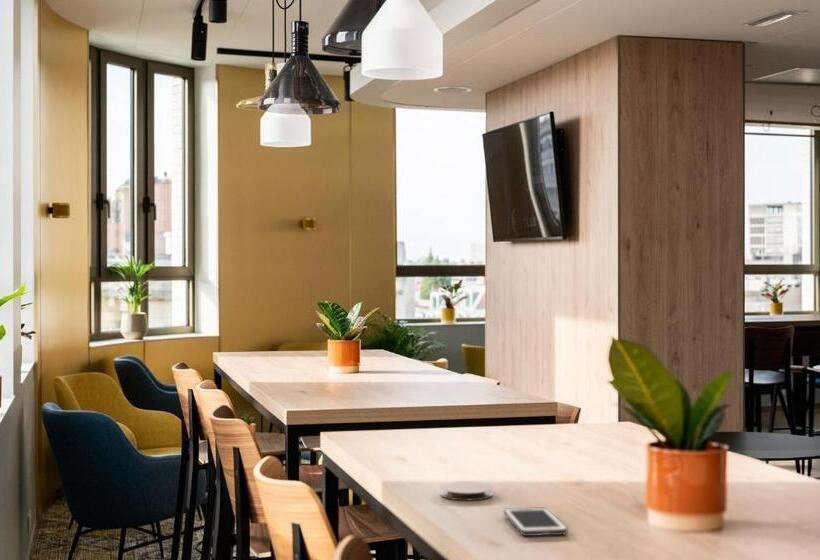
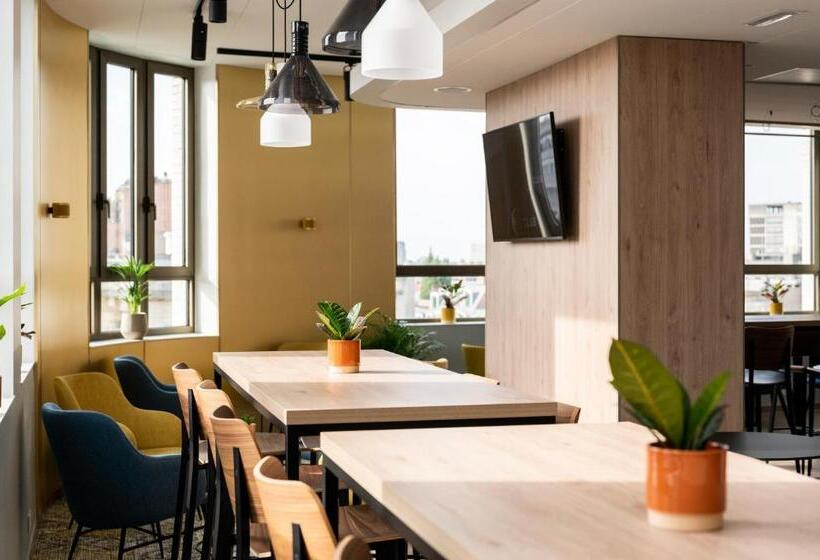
- cell phone [503,507,569,537]
- coaster [439,480,494,501]
